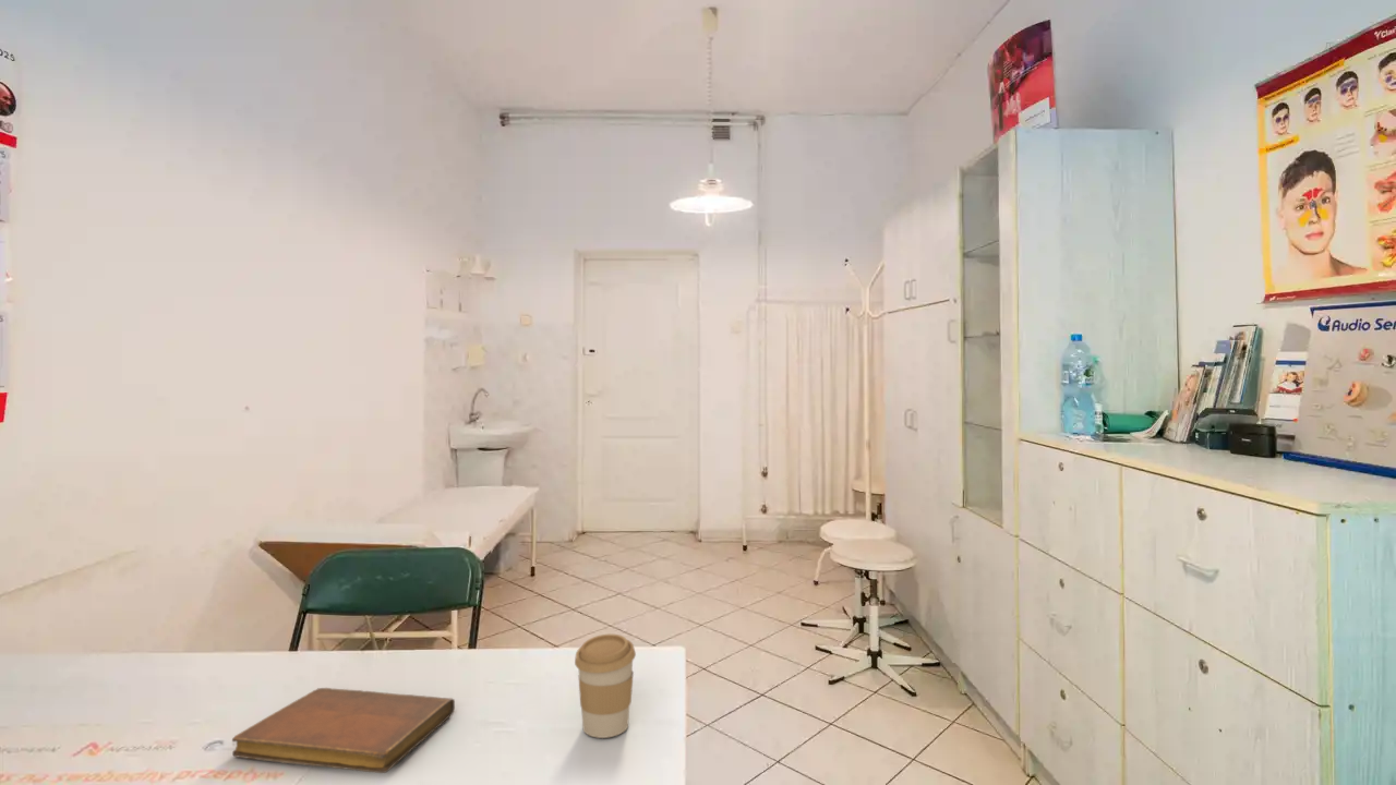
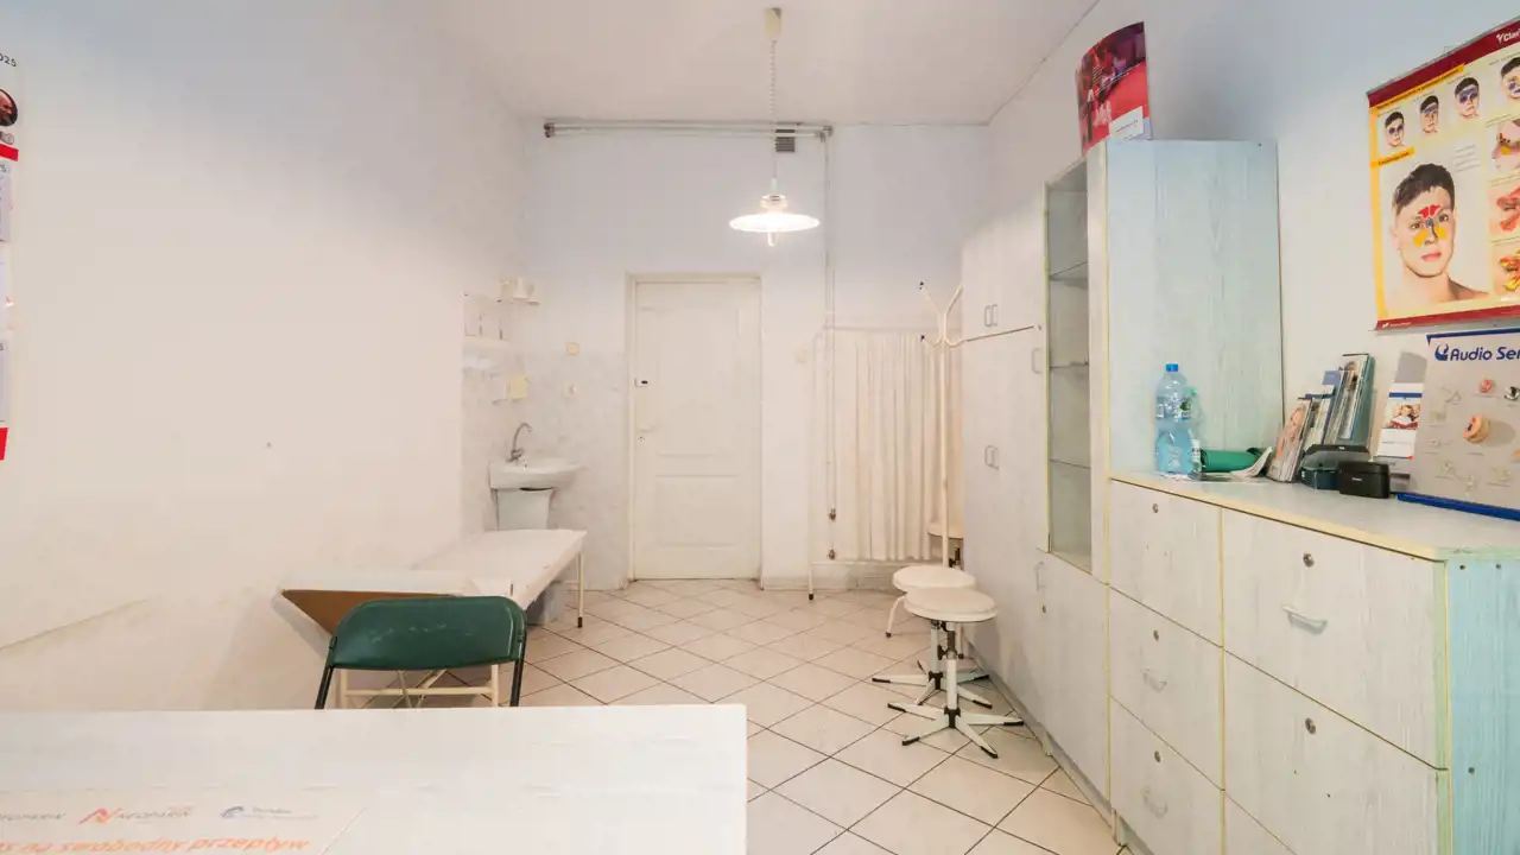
- coffee cup [574,633,637,739]
- notebook [231,687,456,774]
